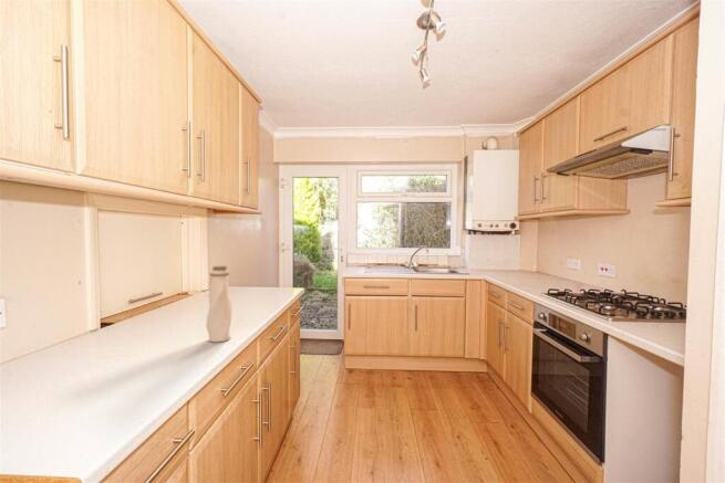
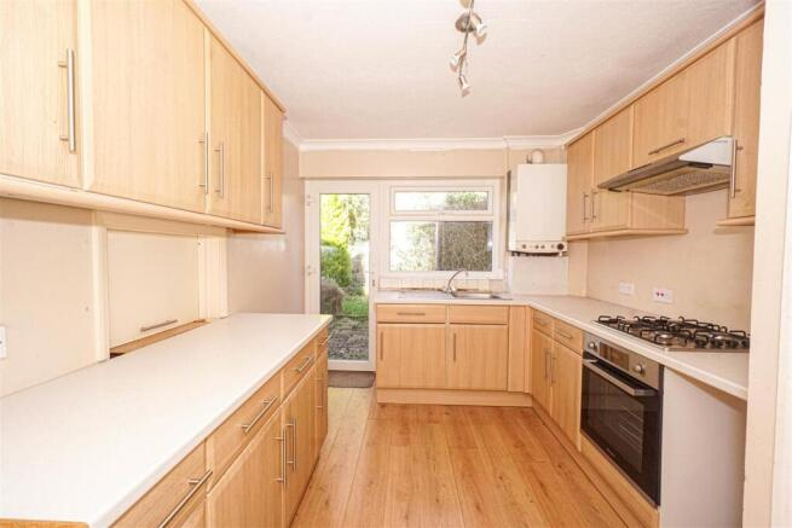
- water bottle [205,265,232,343]
